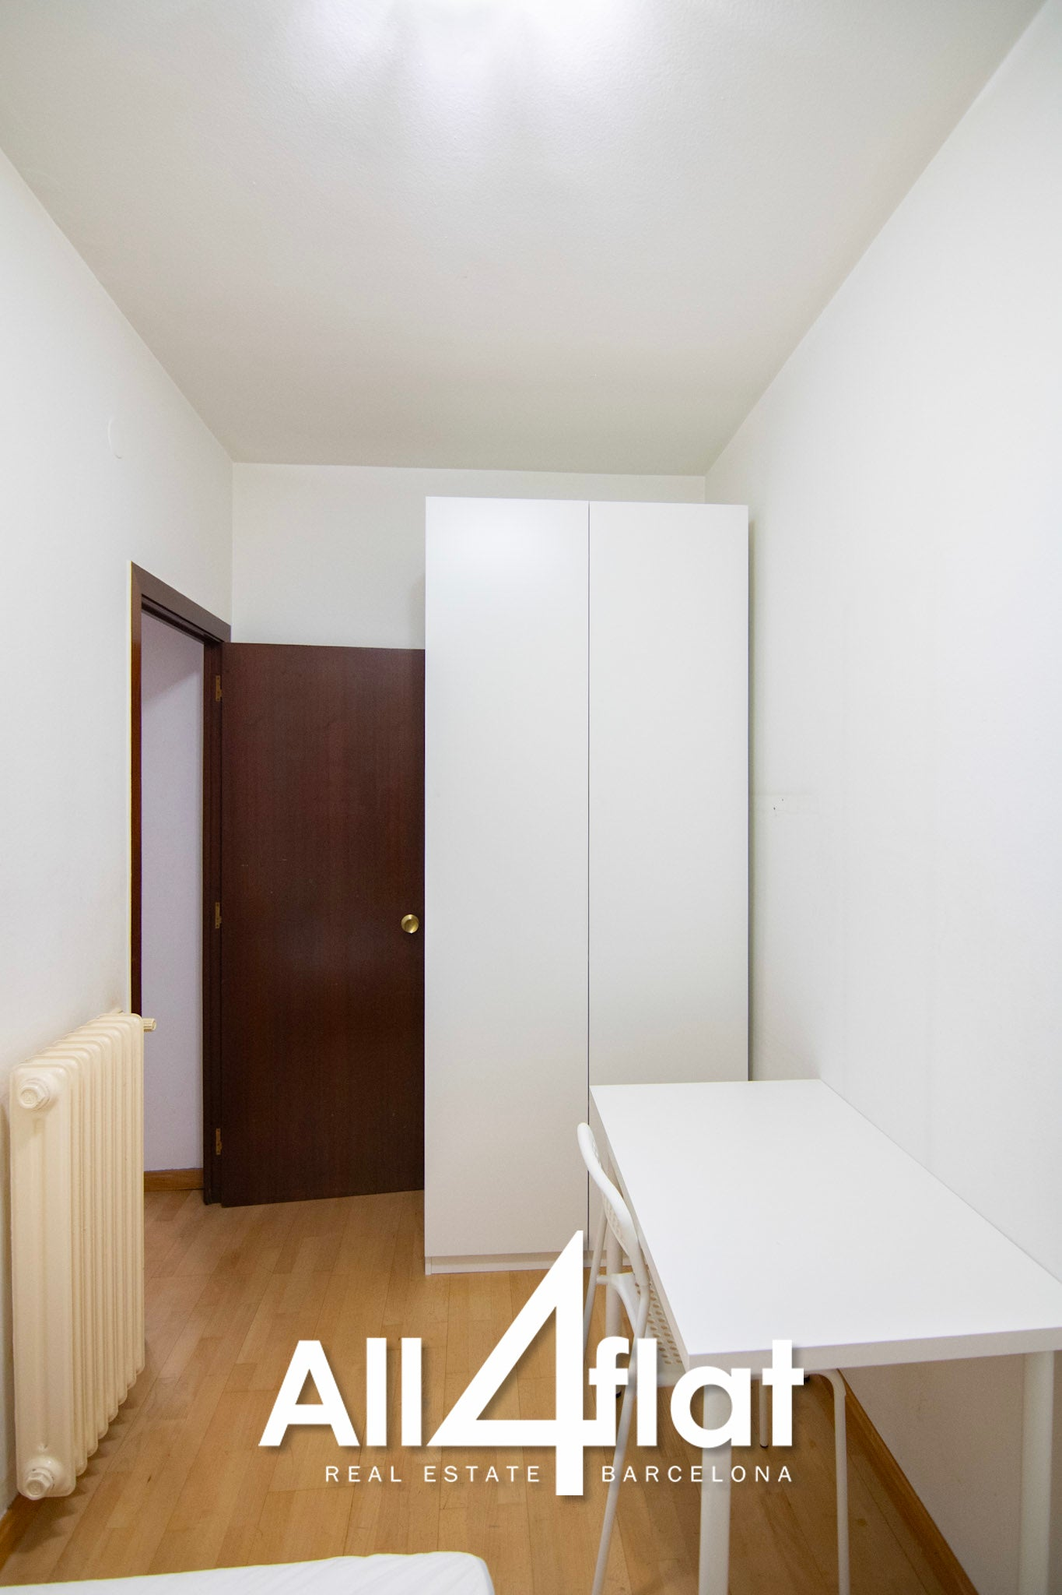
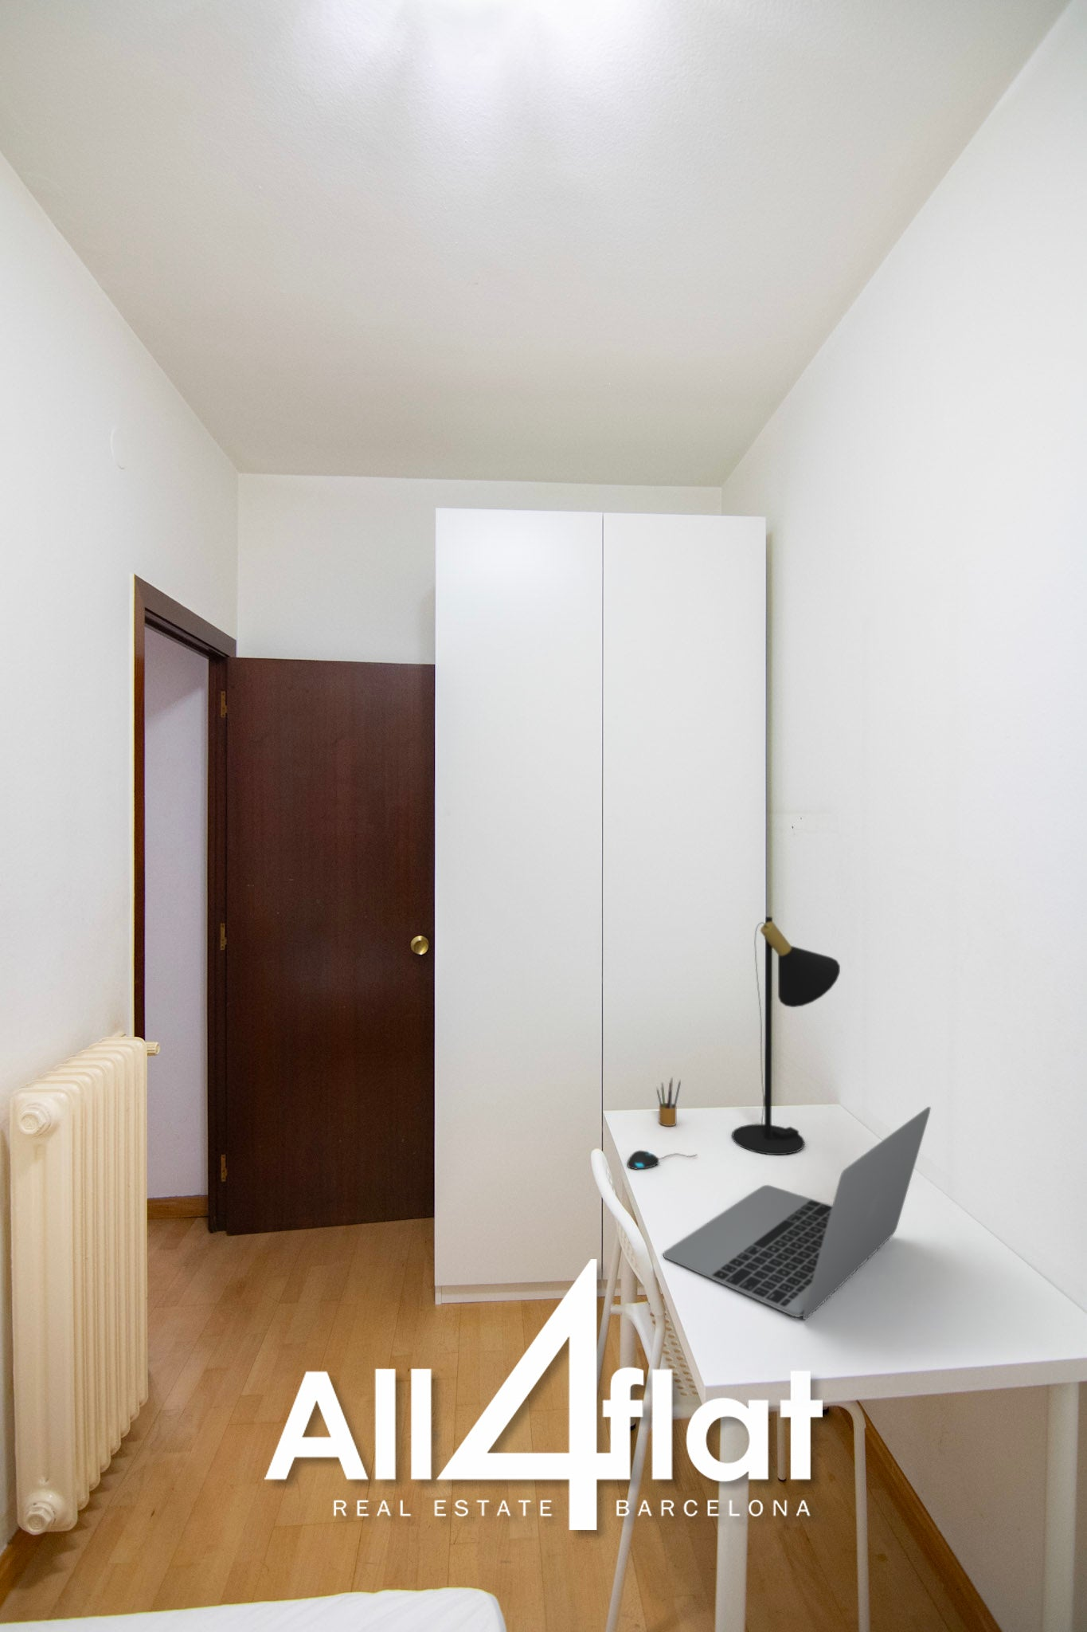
+ laptop [662,1107,932,1320]
+ pencil box [656,1076,682,1127]
+ mouse [627,1150,699,1170]
+ table lamp [732,916,841,1155]
